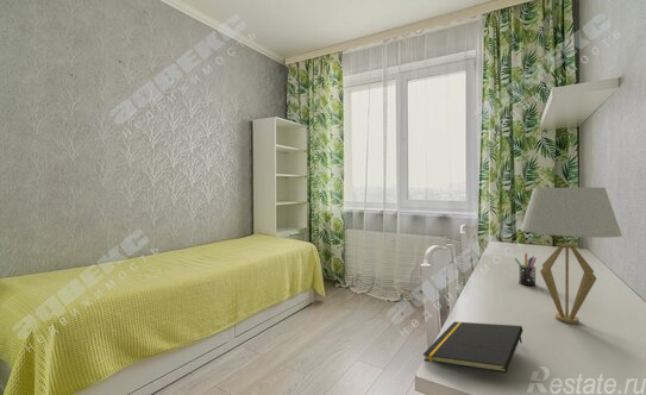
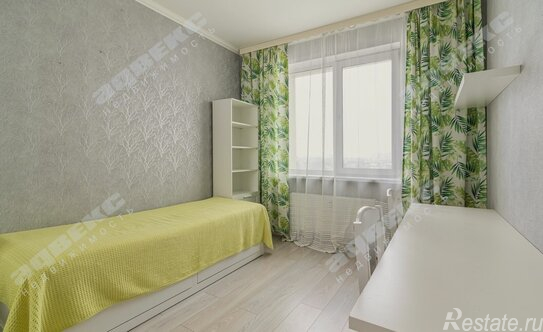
- notepad [422,320,523,374]
- pen holder [513,252,538,287]
- table lamp [520,187,623,325]
